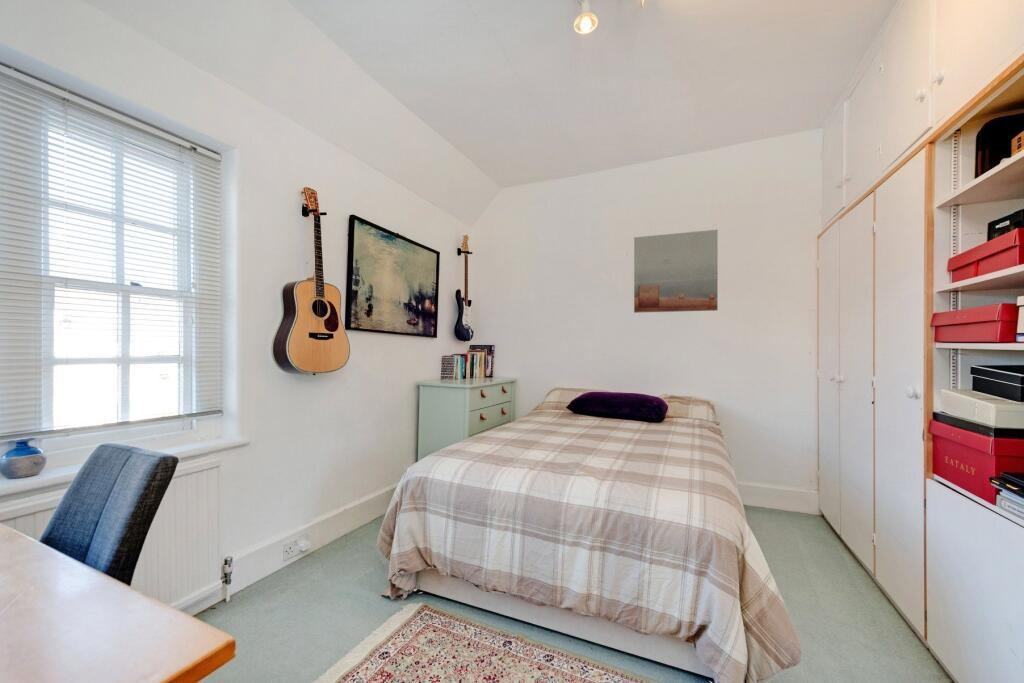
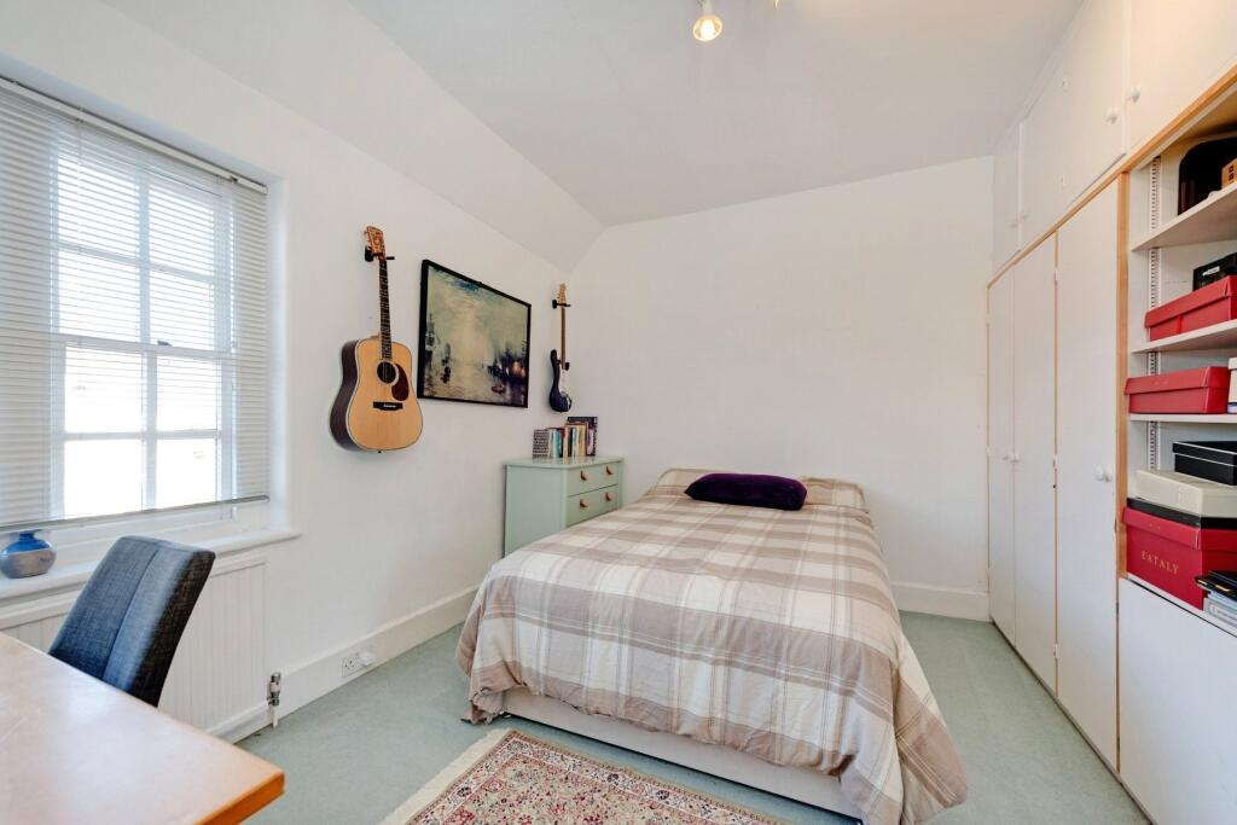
- wall art [633,229,719,314]
